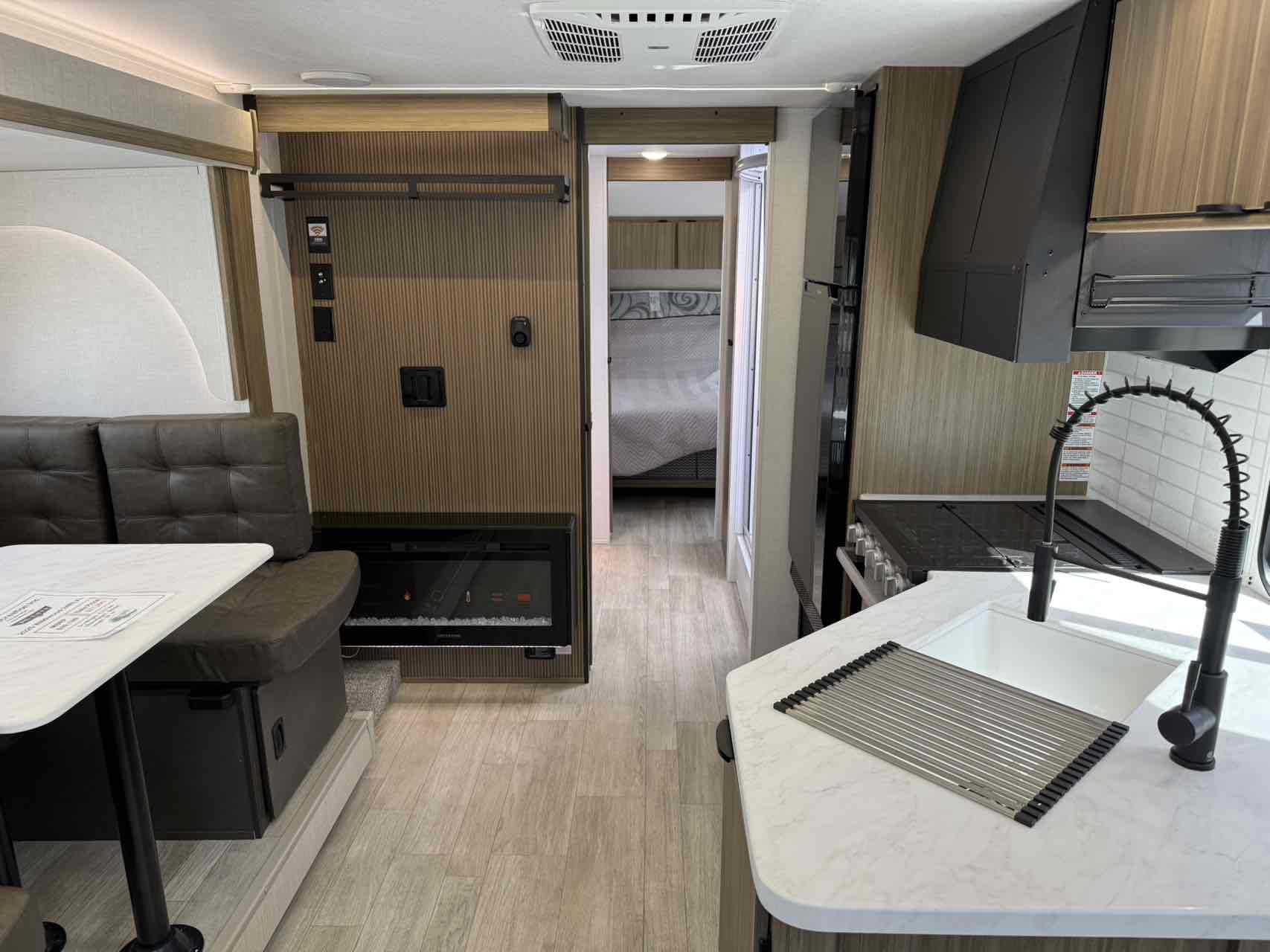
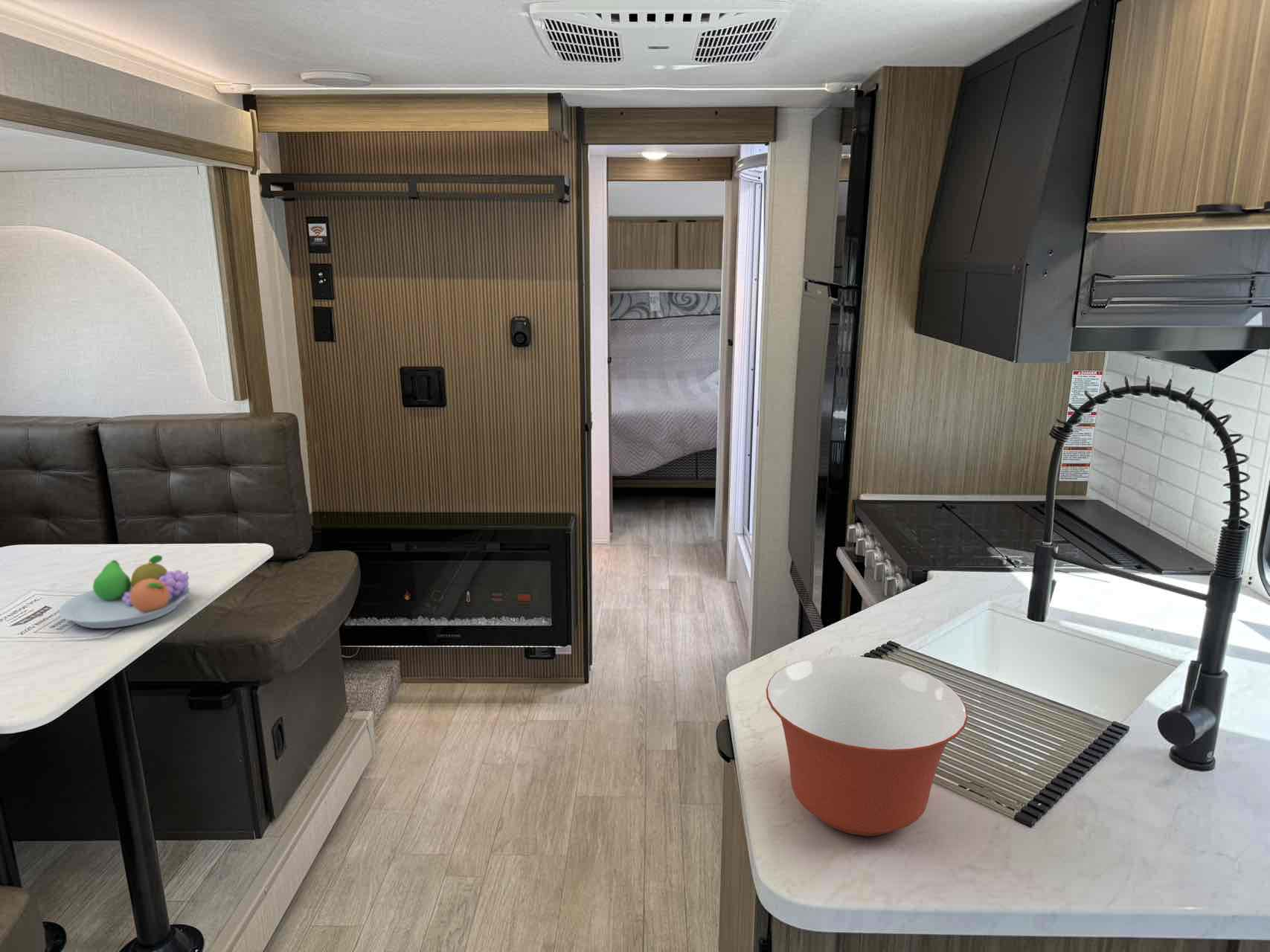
+ fruit bowl [58,554,190,629]
+ mixing bowl [766,655,969,837]
